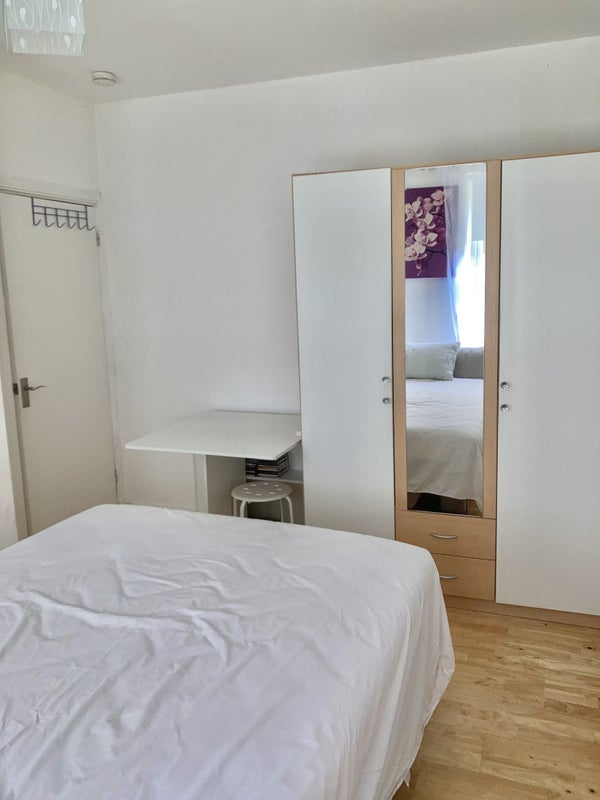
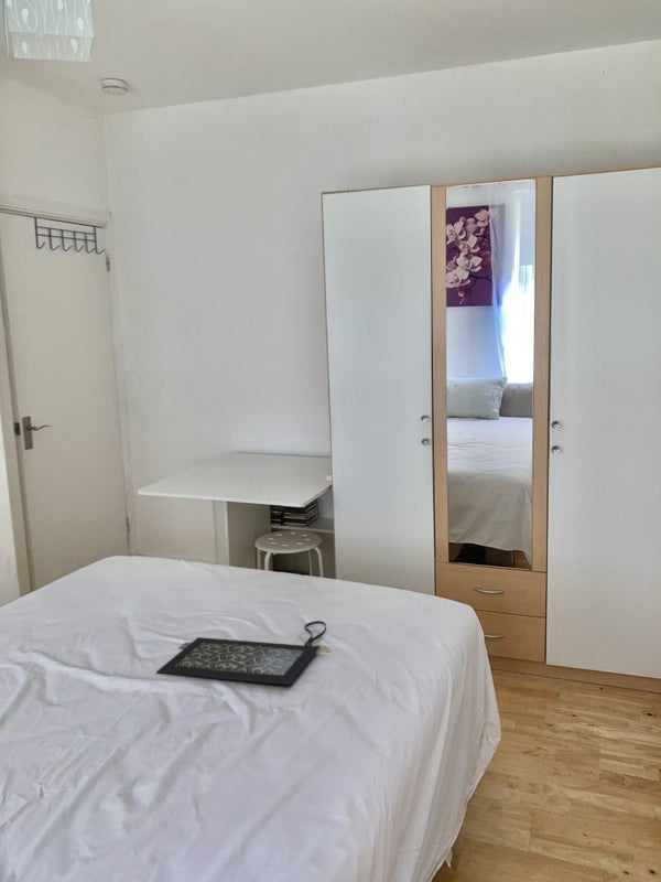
+ clutch bag [155,620,332,686]
